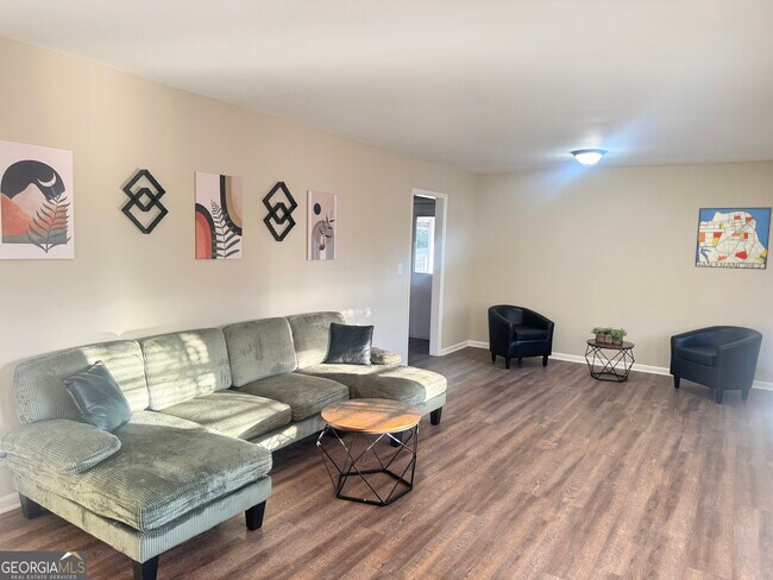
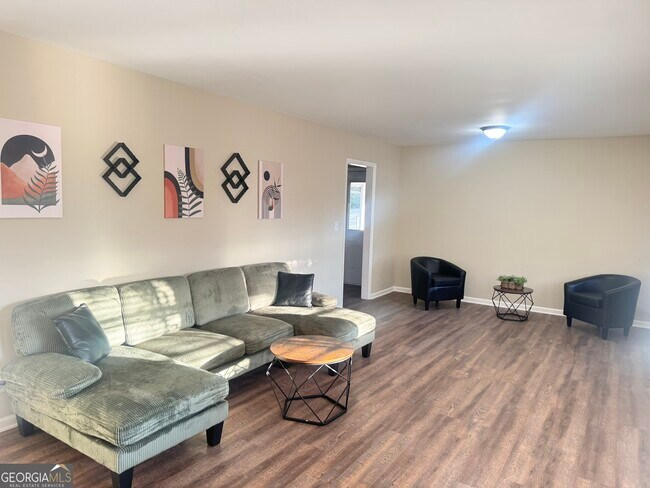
- wall art [695,207,773,271]
